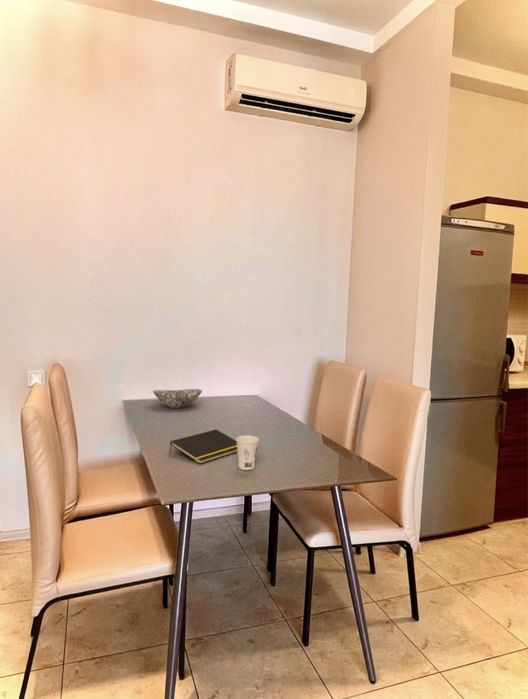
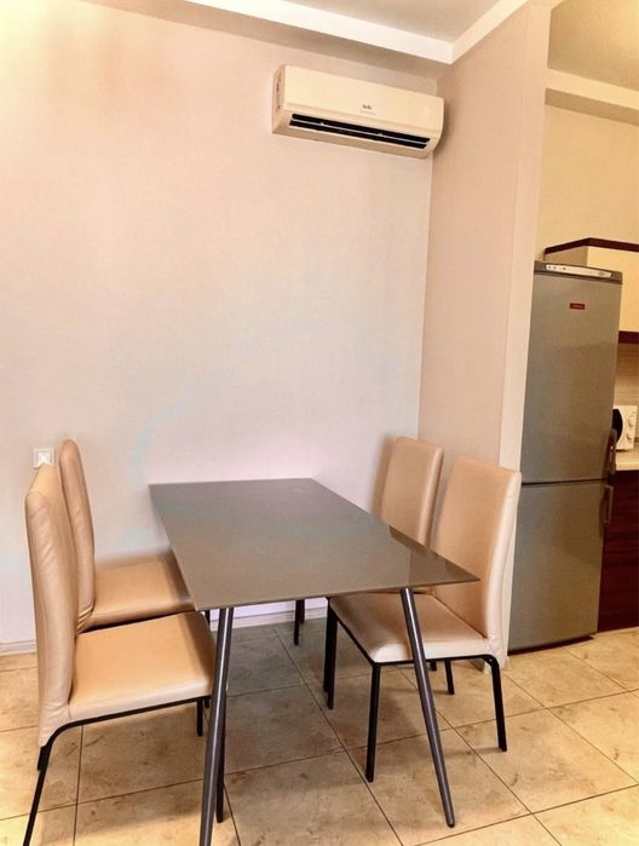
- notepad [168,429,237,465]
- decorative bowl [152,388,203,409]
- cup [235,434,260,471]
